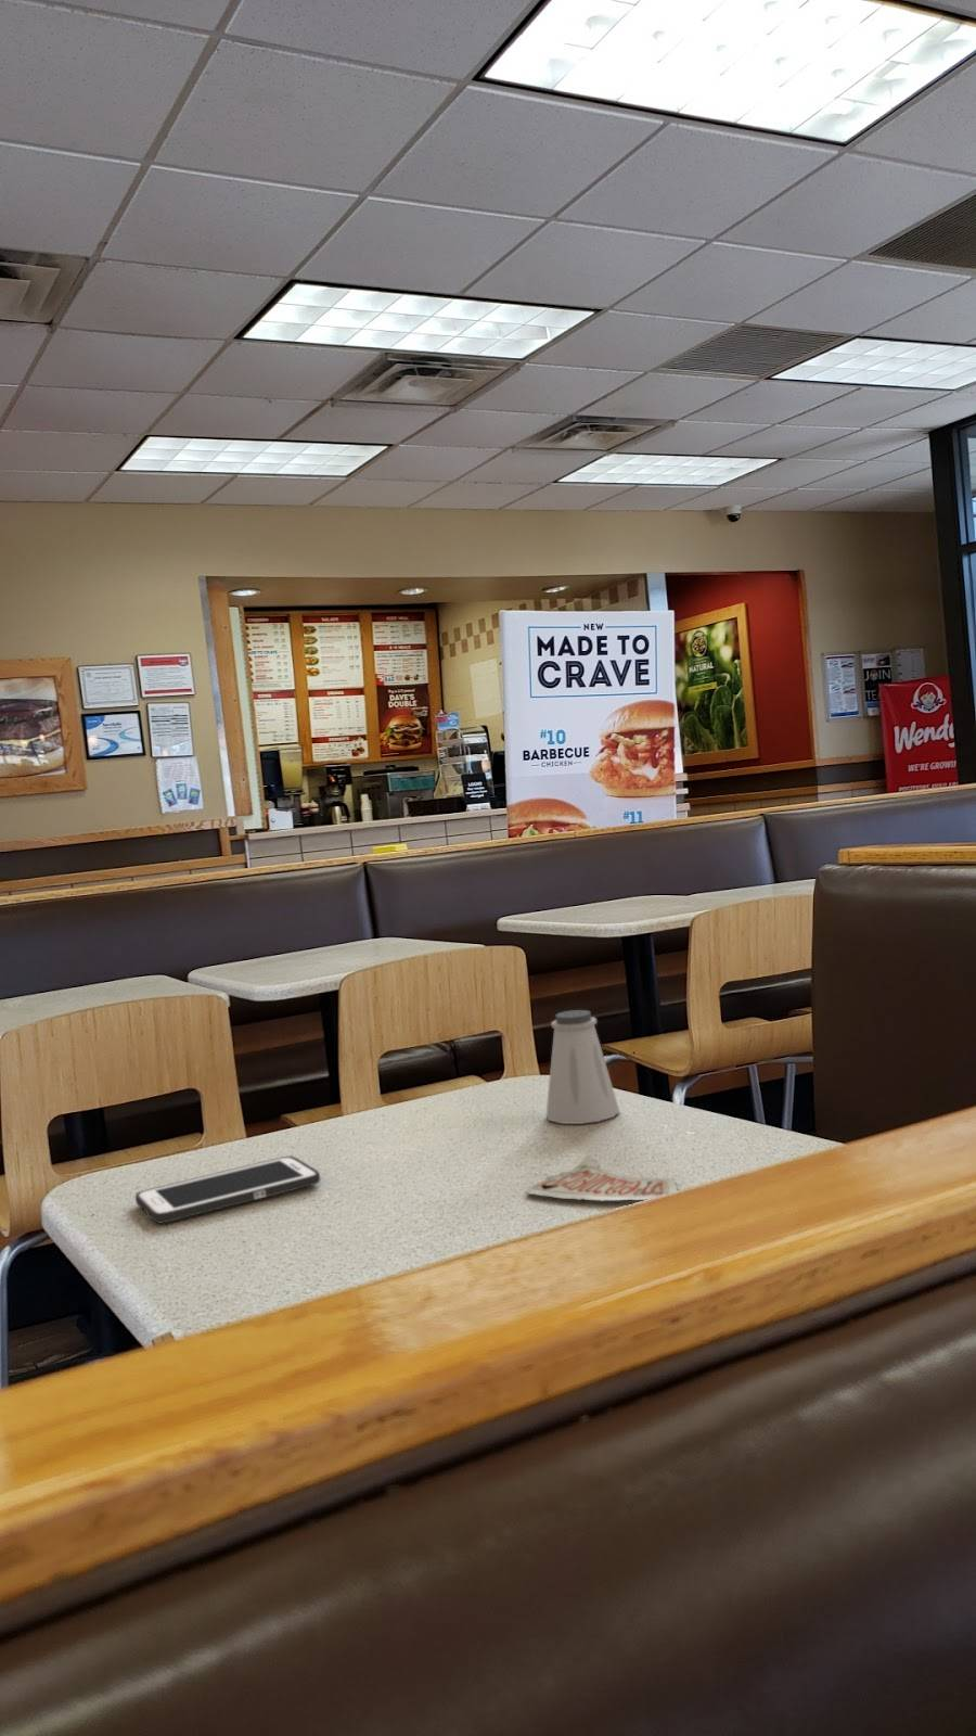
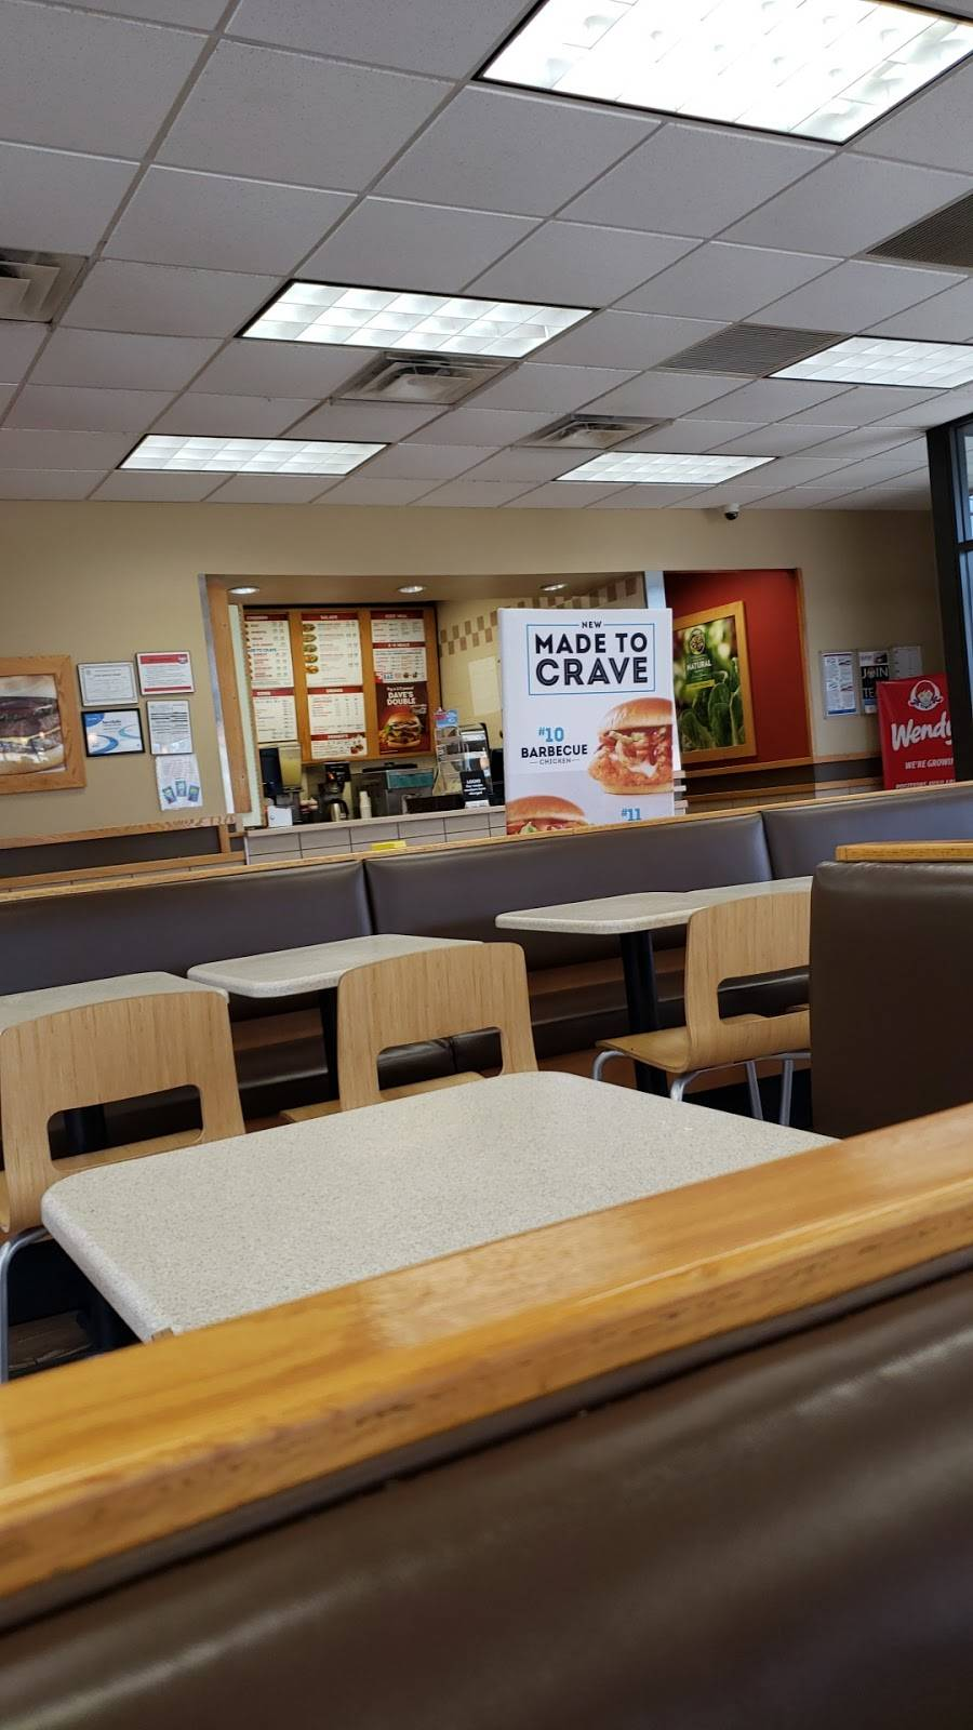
- saltshaker [545,1009,621,1126]
- paper cup [524,1154,679,1202]
- cell phone [135,1155,321,1224]
